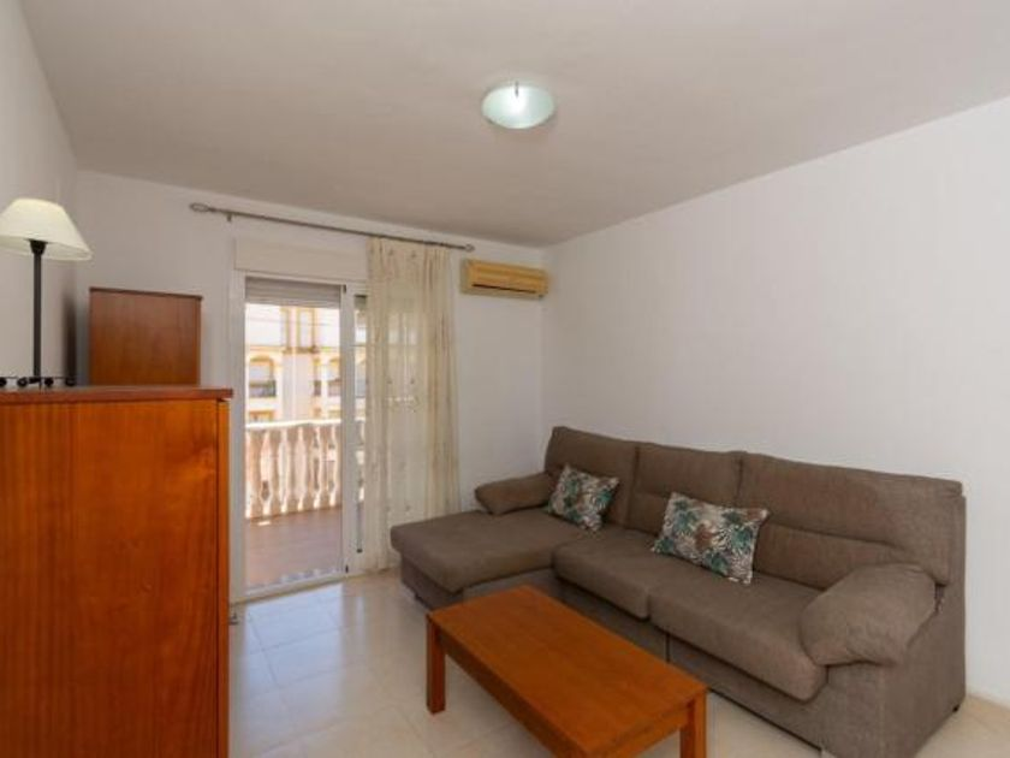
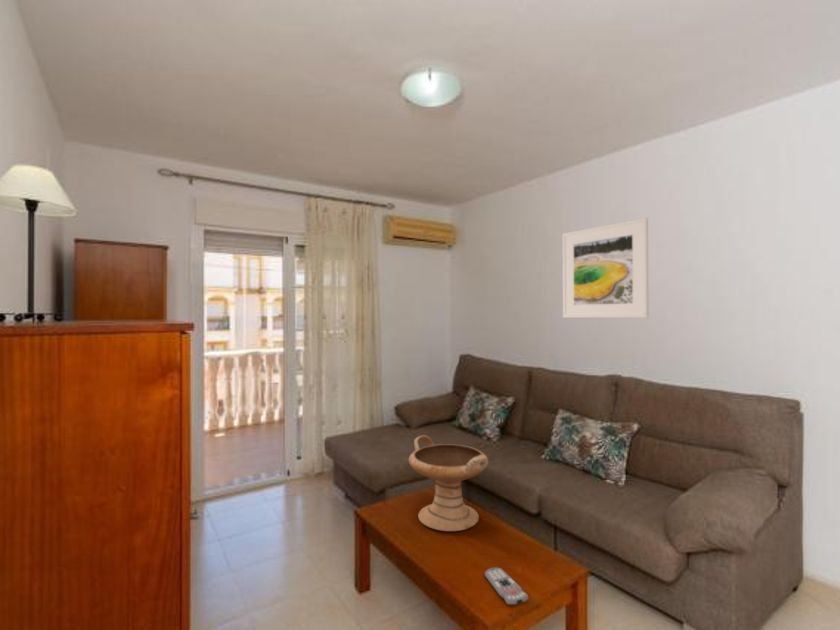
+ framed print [562,217,649,319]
+ remote control [484,567,529,606]
+ decorative bowl [408,434,489,532]
